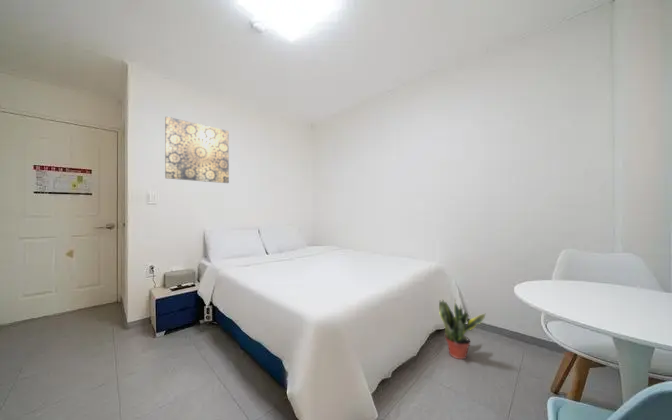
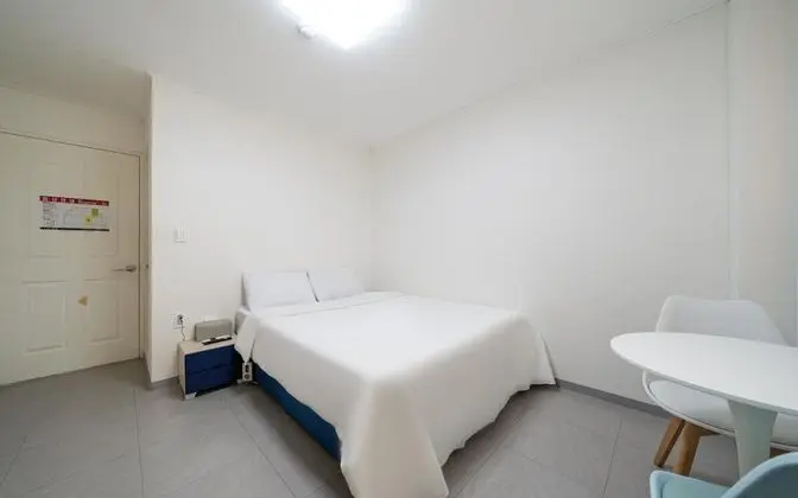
- wall art [164,116,230,184]
- potted plant [438,297,487,360]
